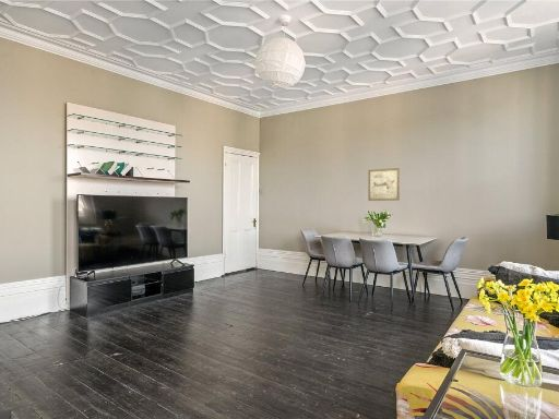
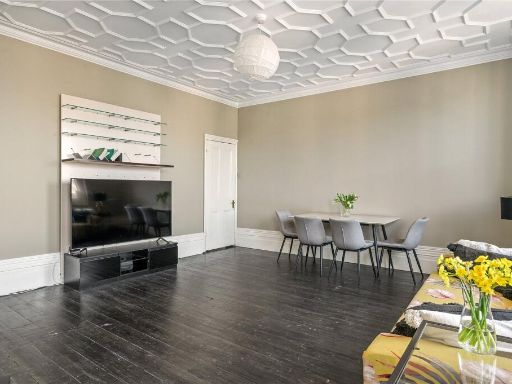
- wall art [367,167,401,202]
